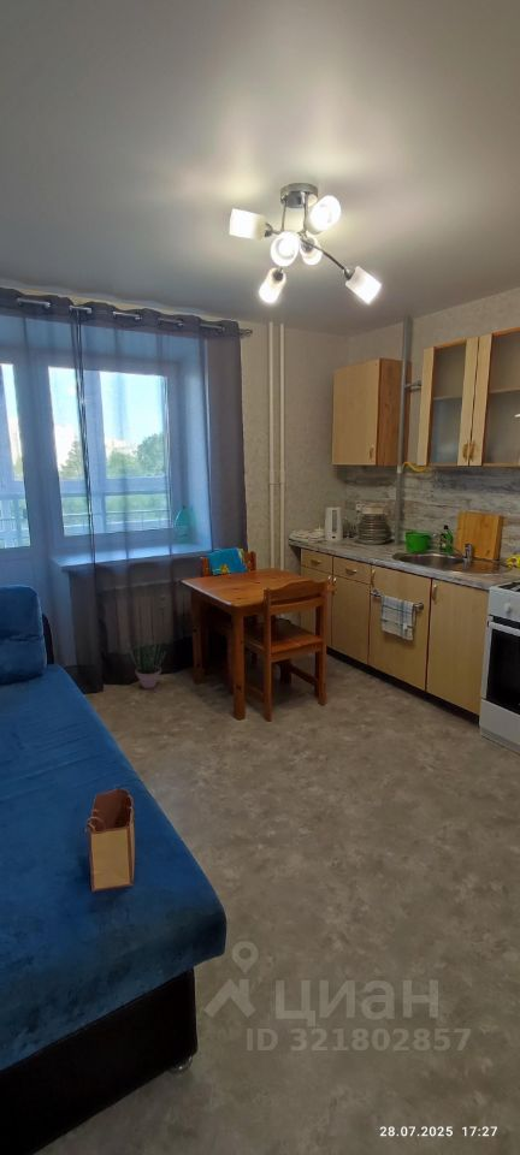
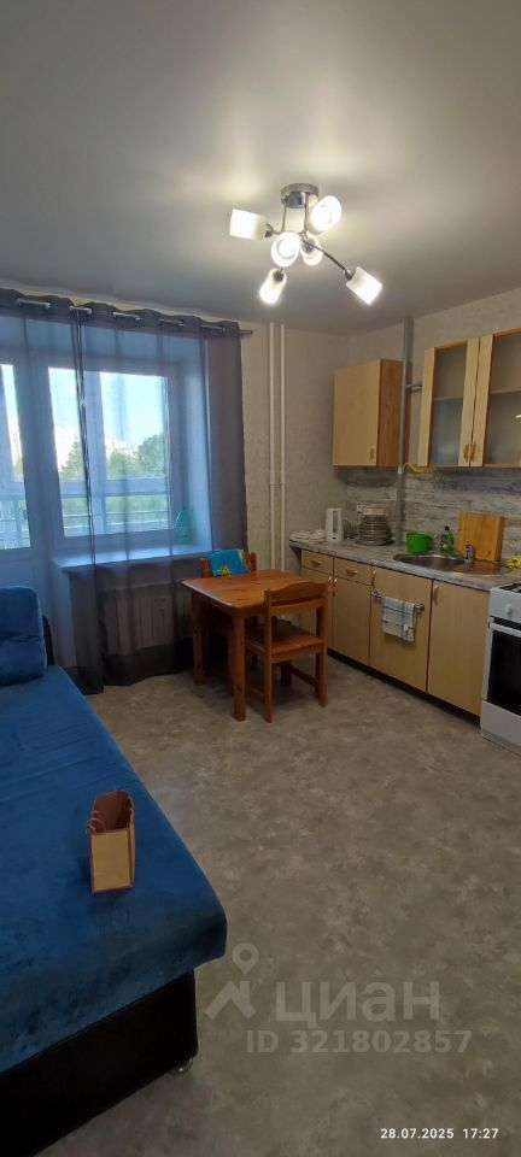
- potted plant [126,636,167,689]
